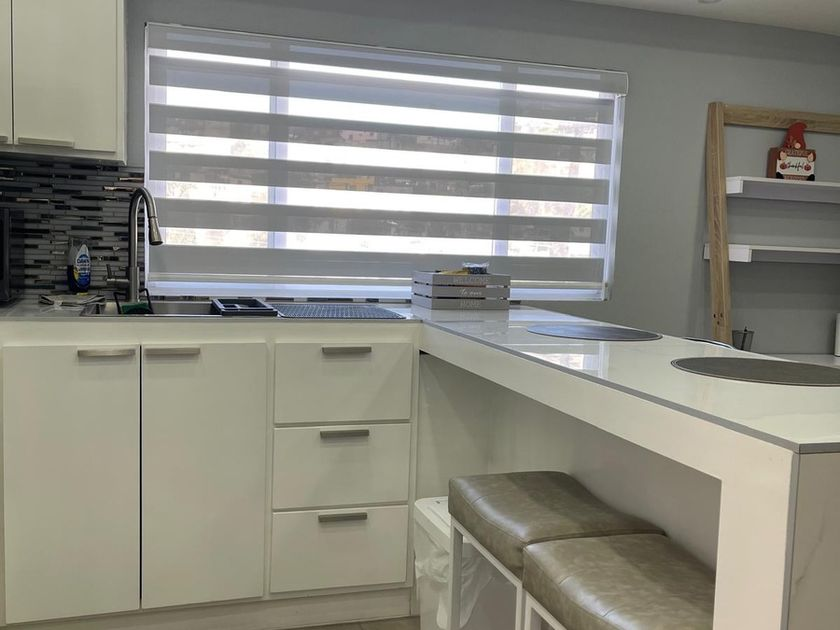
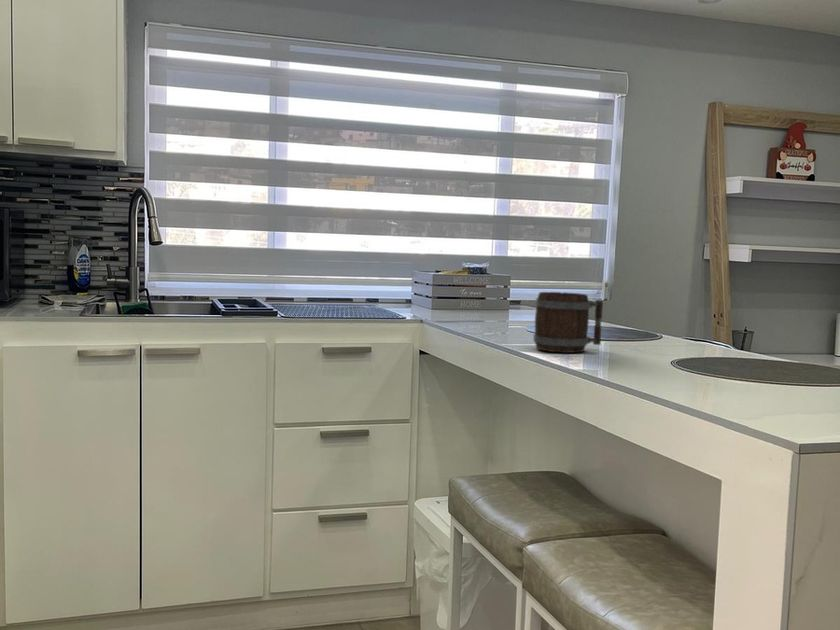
+ mug [532,291,604,354]
